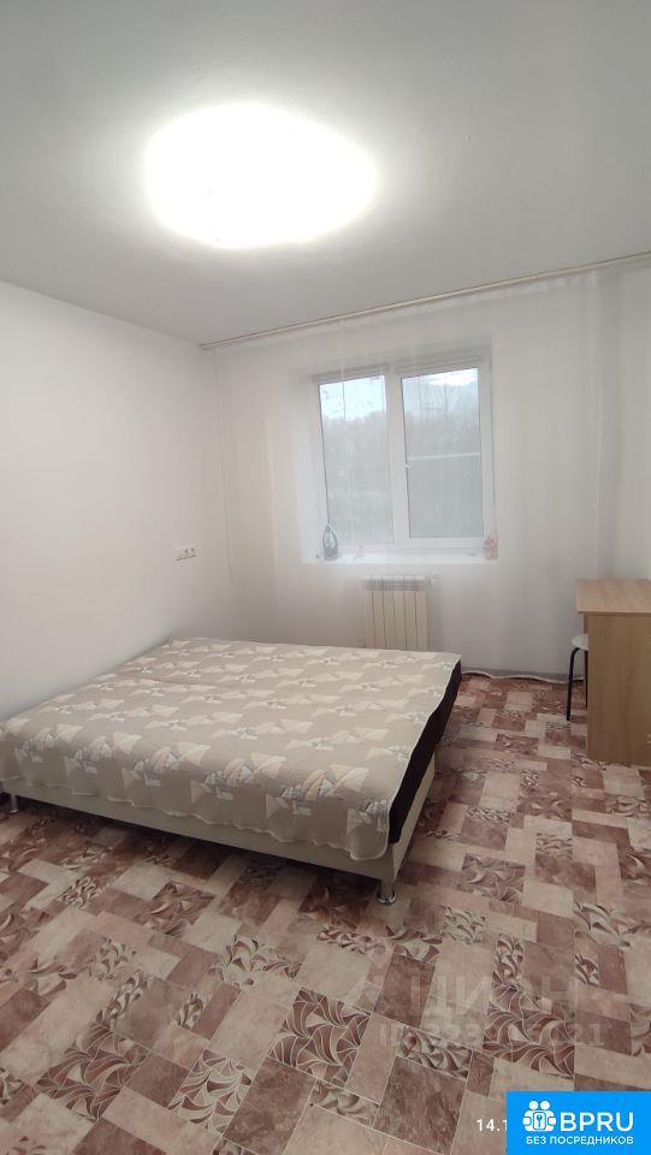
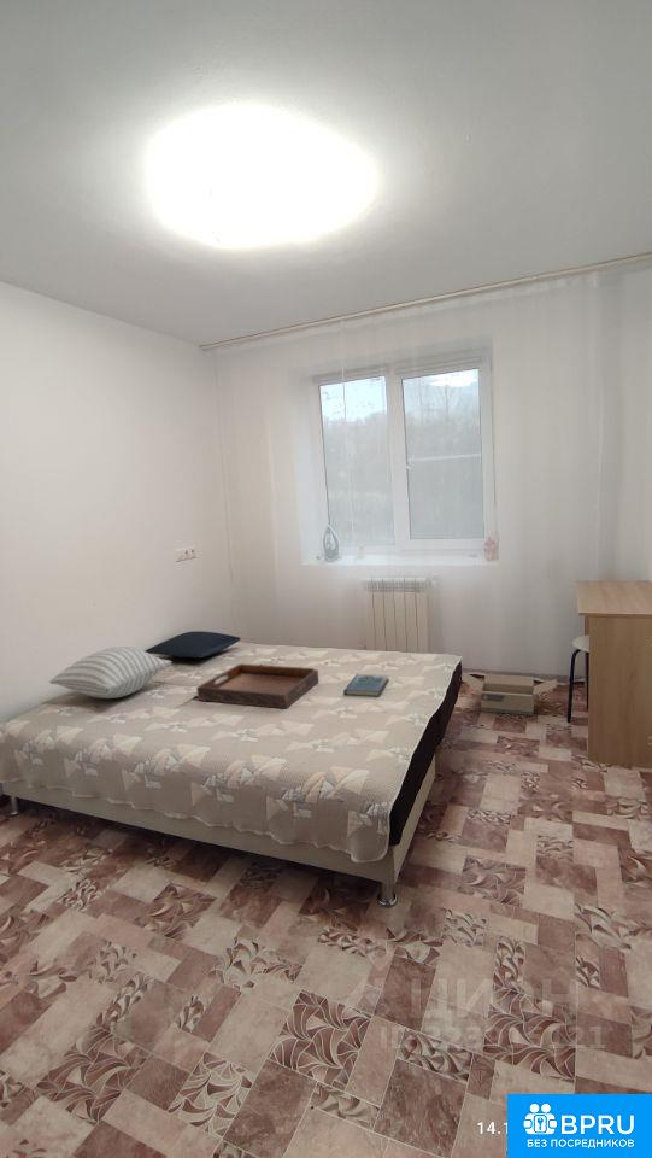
+ serving tray [195,662,319,710]
+ pillow [143,630,241,659]
+ pillow [48,645,172,700]
+ book [342,673,390,697]
+ cardboard box [460,671,558,717]
